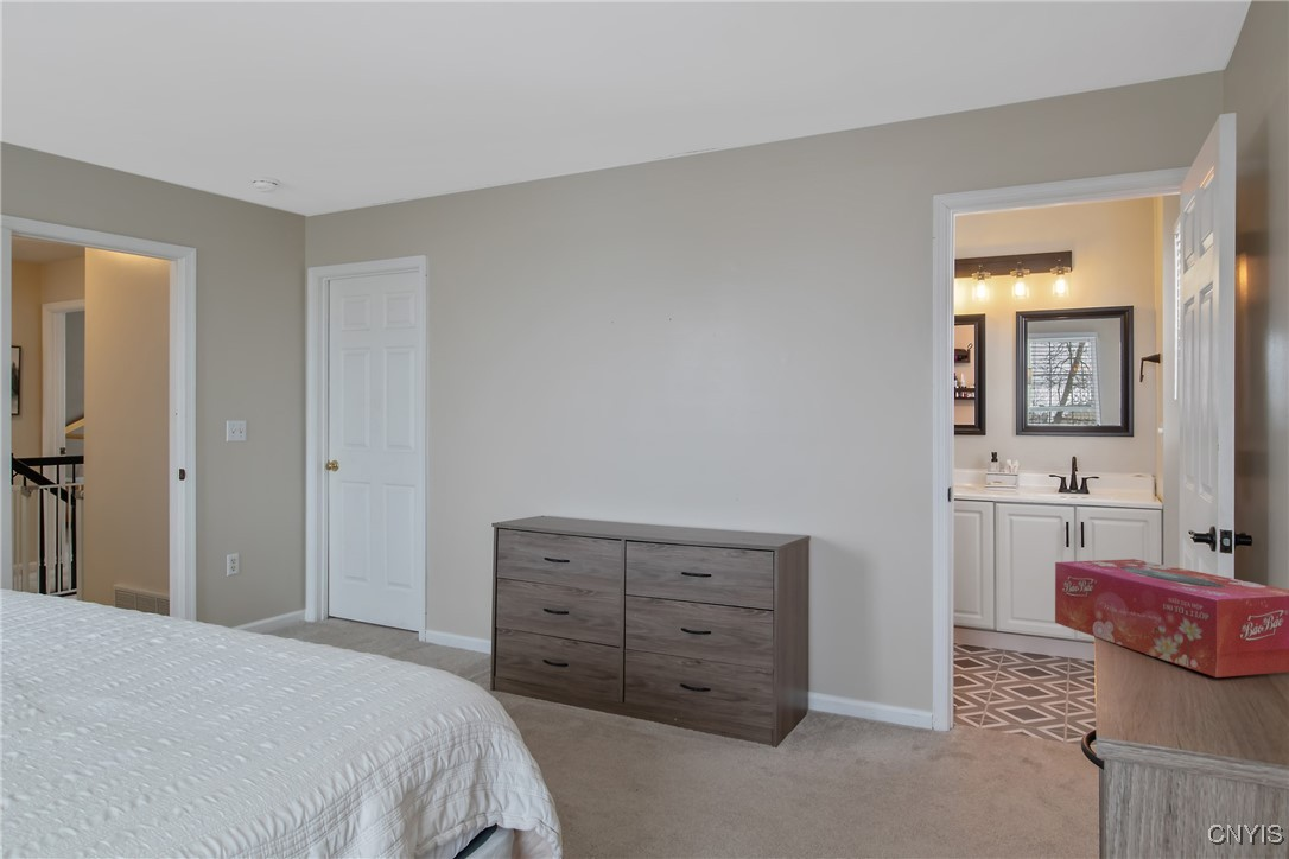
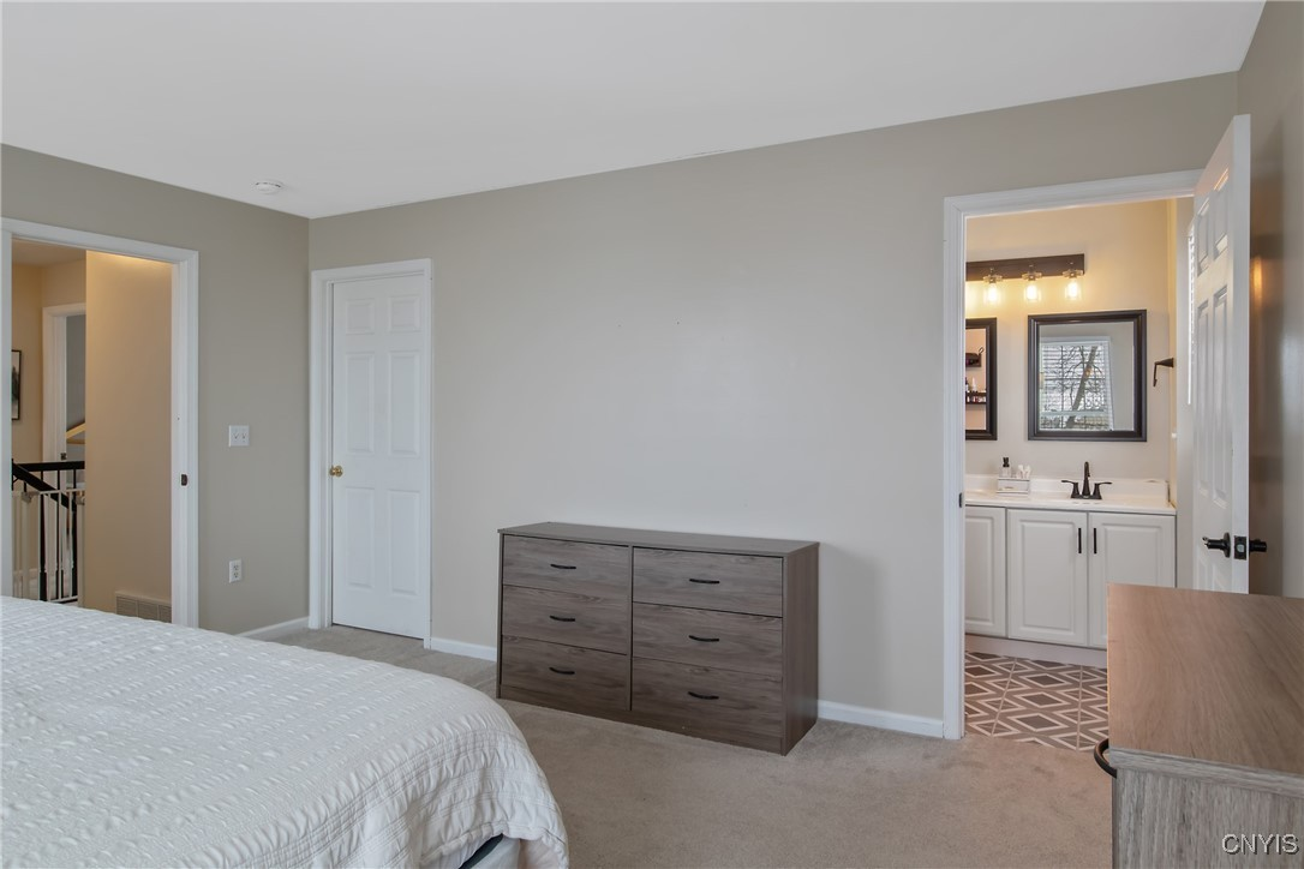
- tissue box [1054,558,1289,679]
